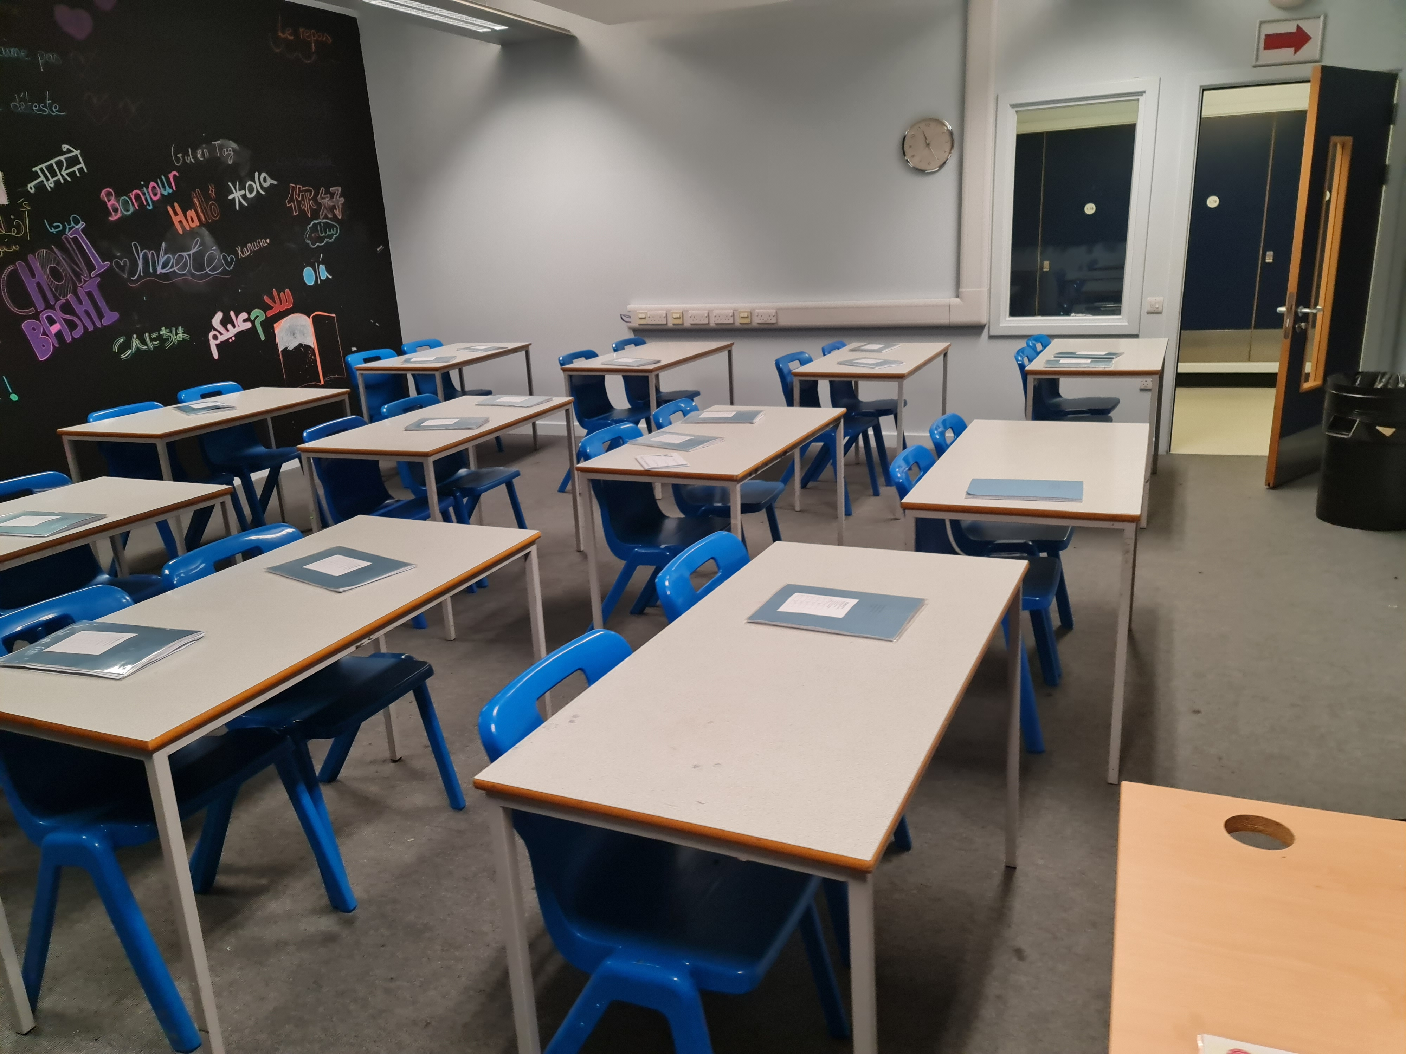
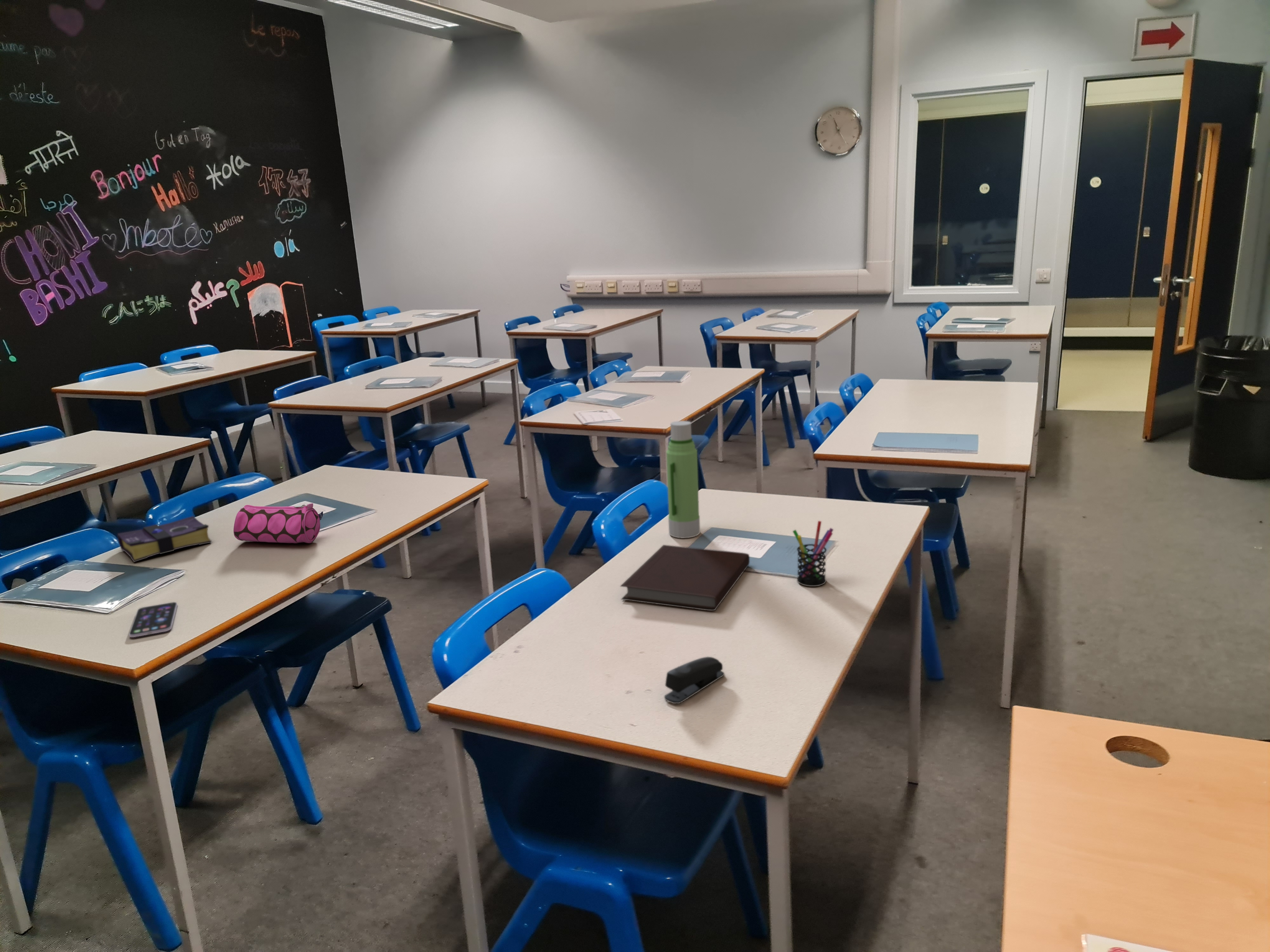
+ smartphone [129,602,178,638]
+ pen holder [792,520,834,587]
+ book [117,516,212,563]
+ water bottle [666,420,700,539]
+ stapler [664,657,725,704]
+ pencil case [233,503,323,544]
+ notebook [620,545,750,611]
